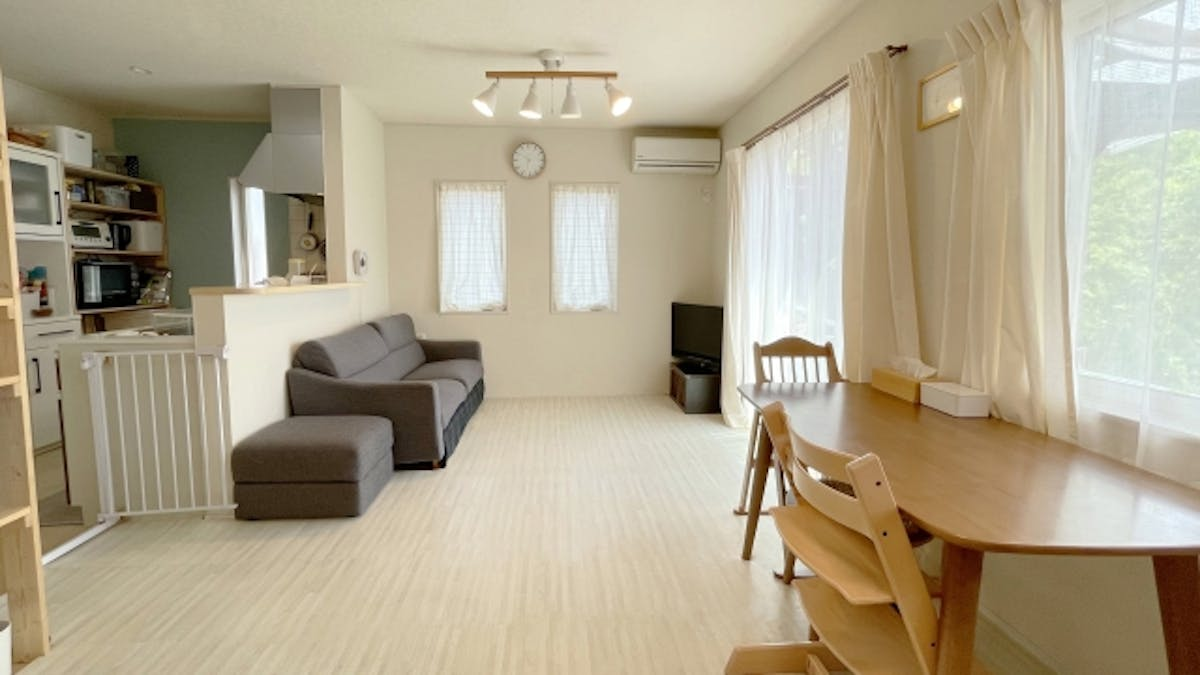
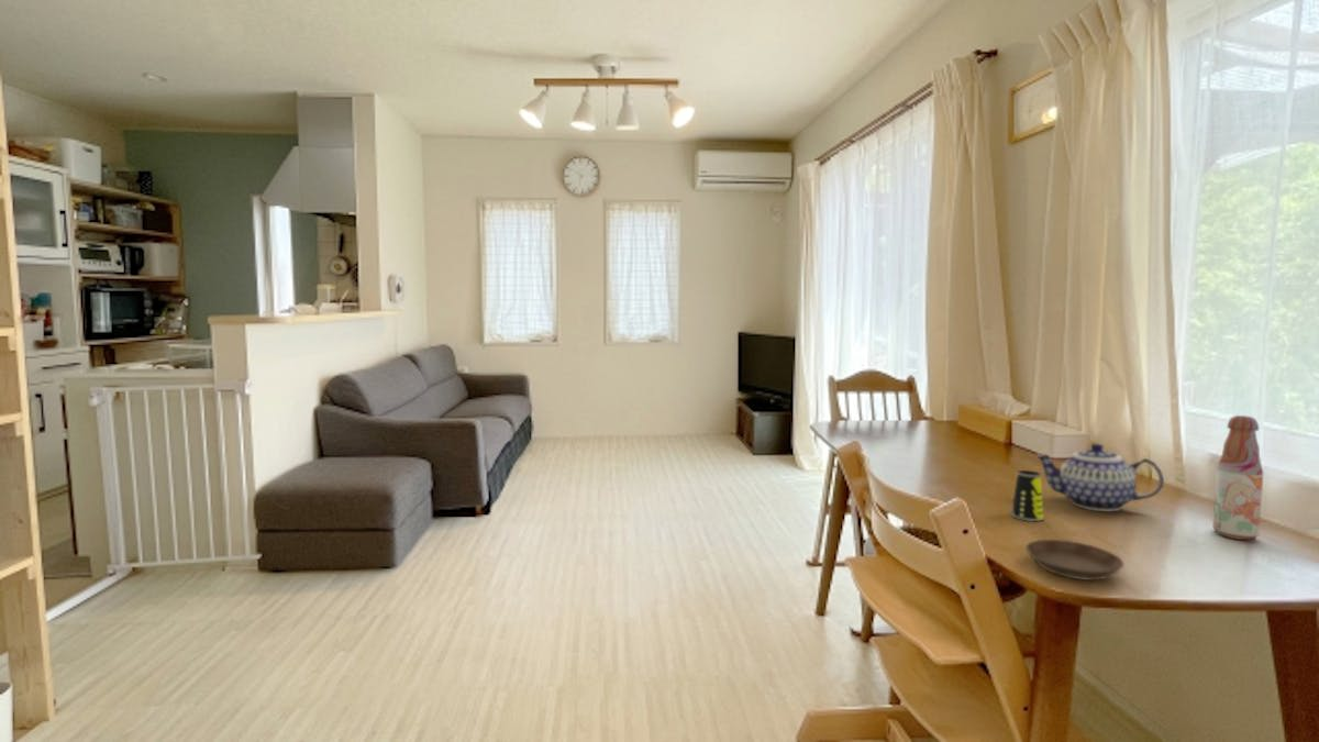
+ saucer [1024,539,1124,582]
+ teapot [1035,443,1165,512]
+ cup [1010,469,1044,522]
+ bottle [1211,414,1264,541]
